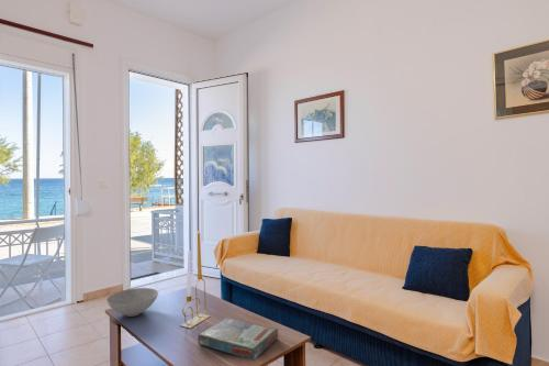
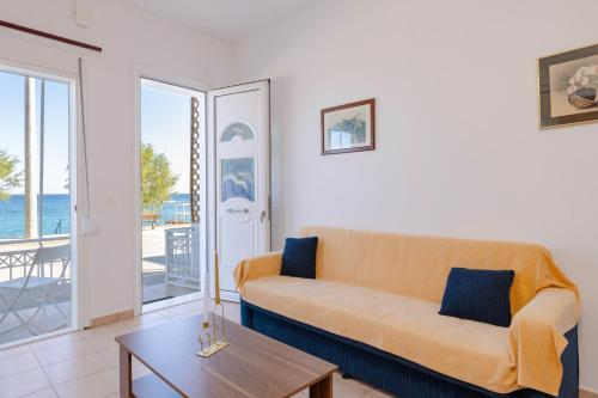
- bowl [105,287,159,318]
- board game [198,317,279,362]
